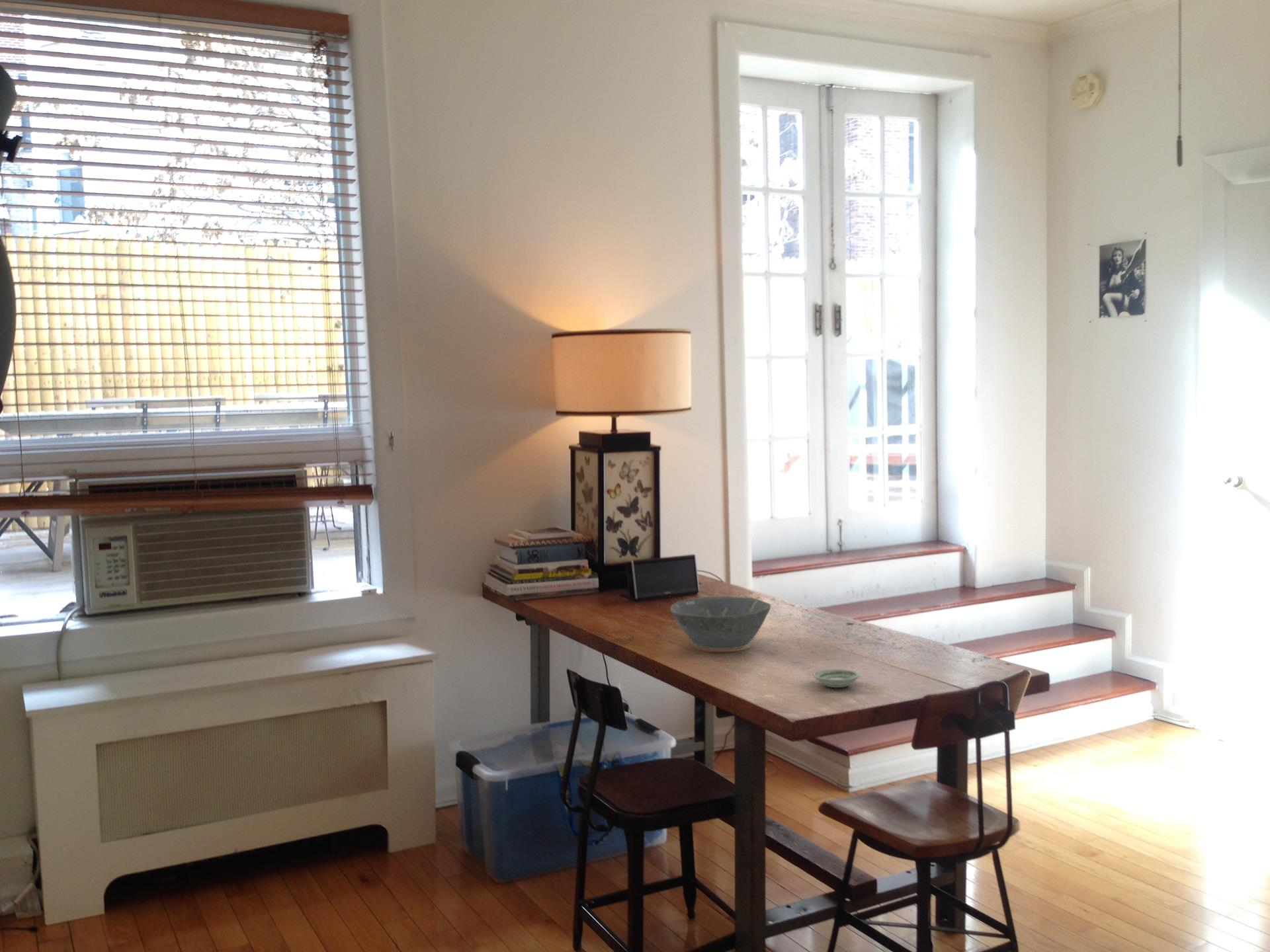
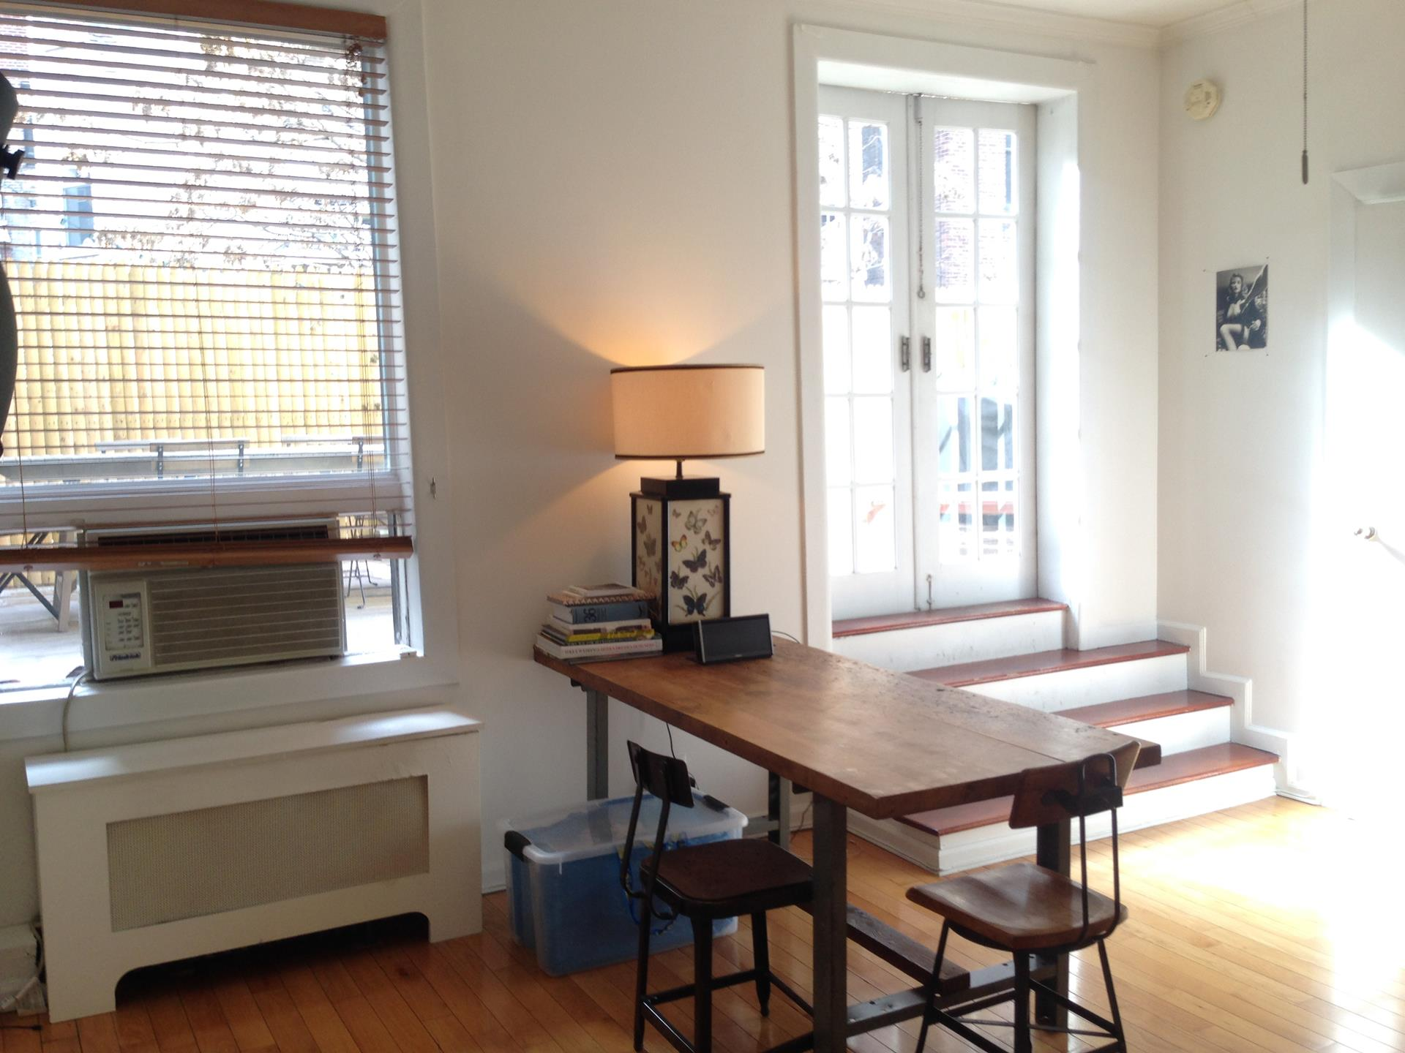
- saucer [813,668,860,688]
- bowl [670,596,771,650]
